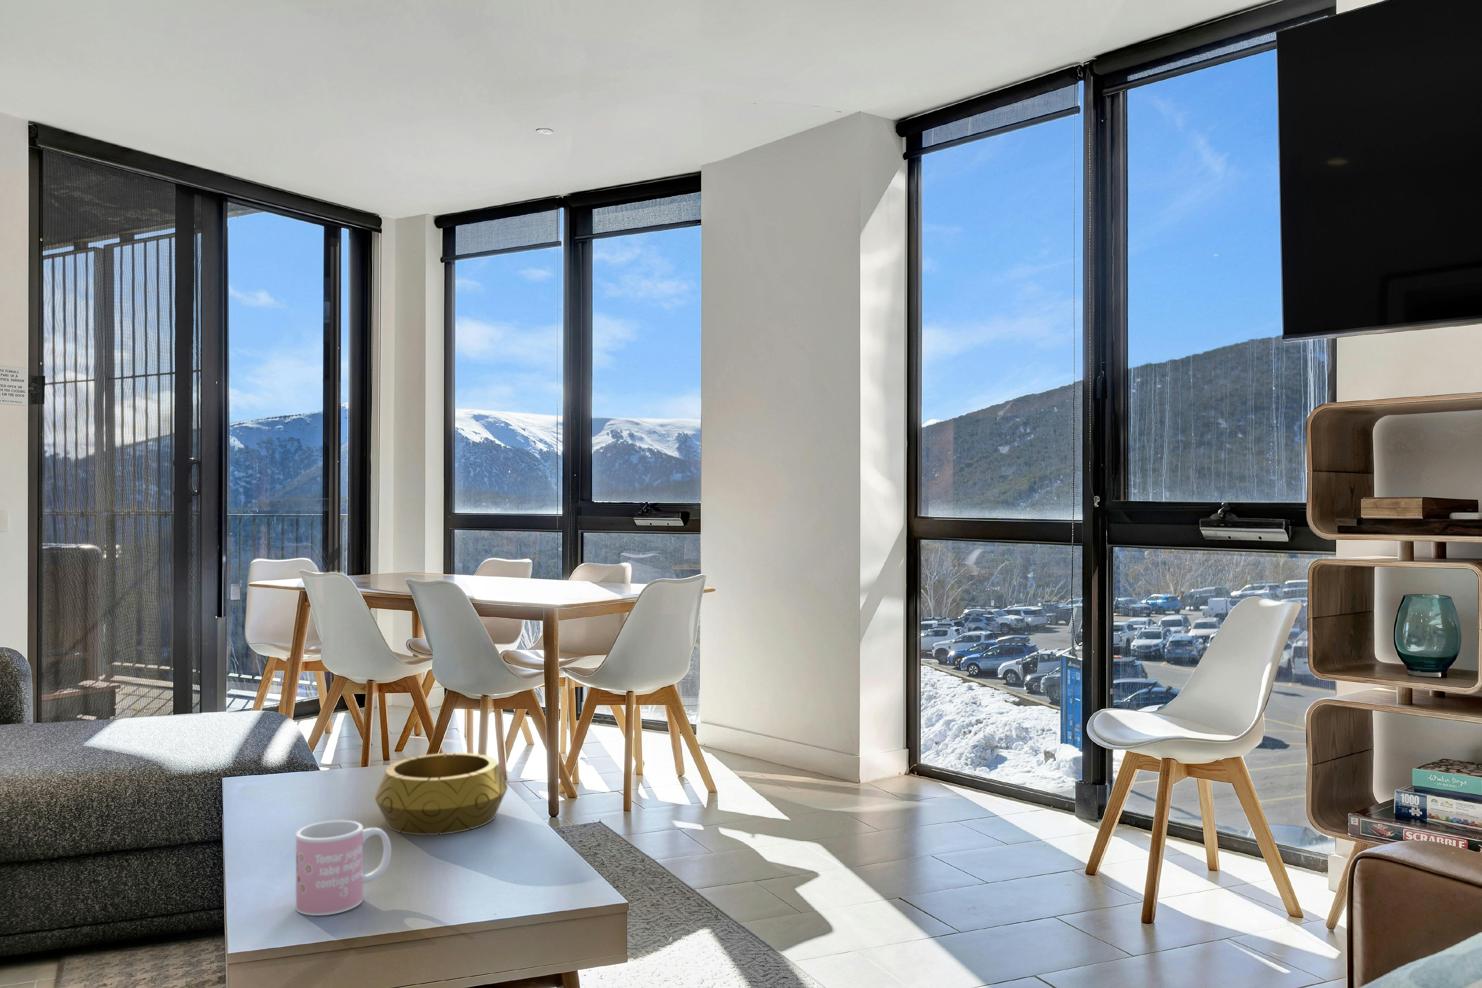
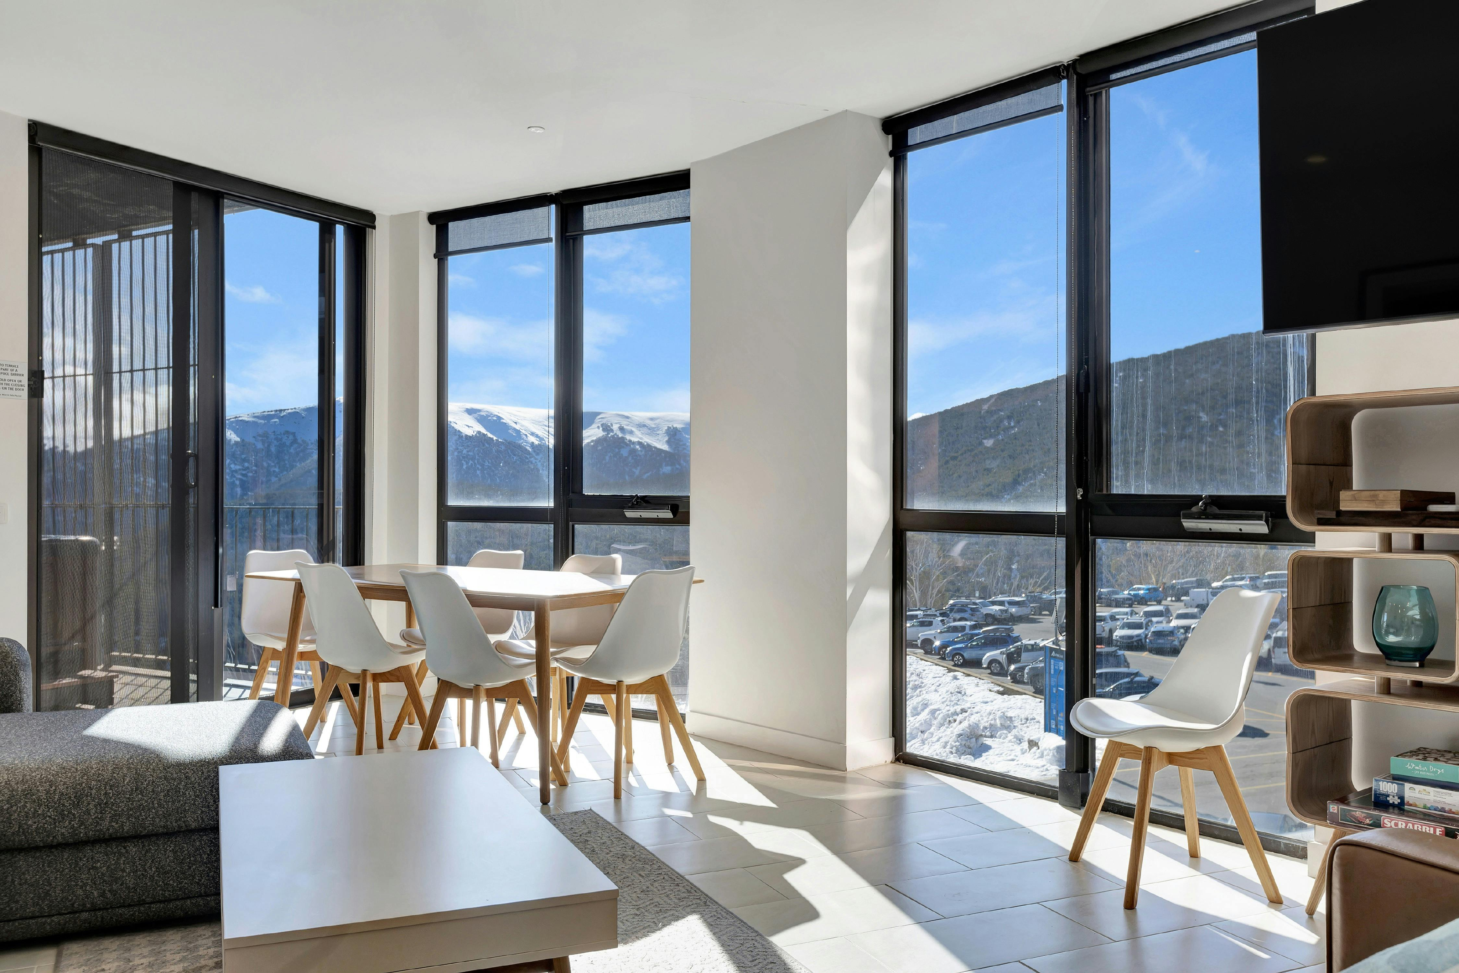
- mug [296,820,391,916]
- decorative bowl [375,752,508,836]
